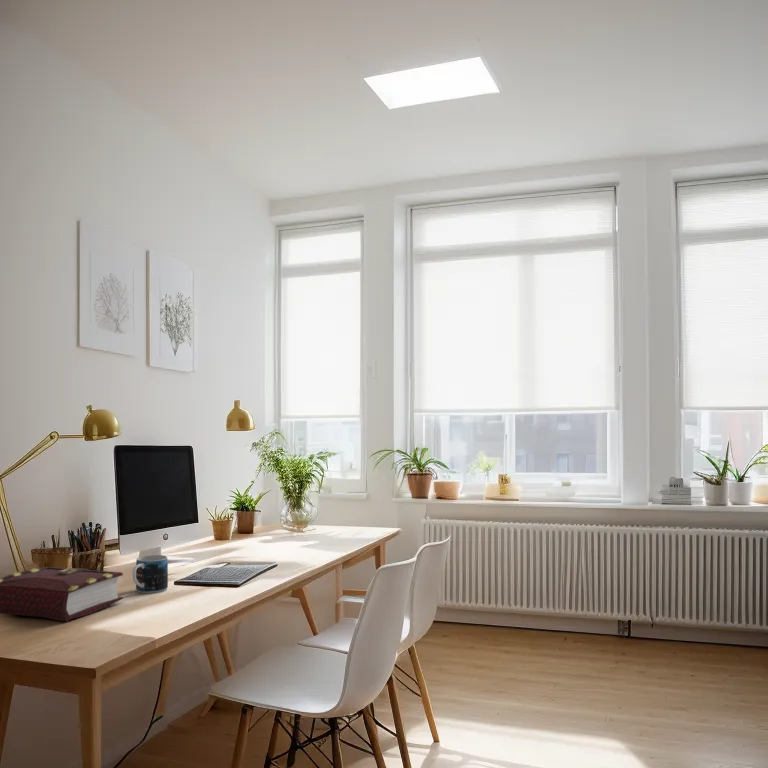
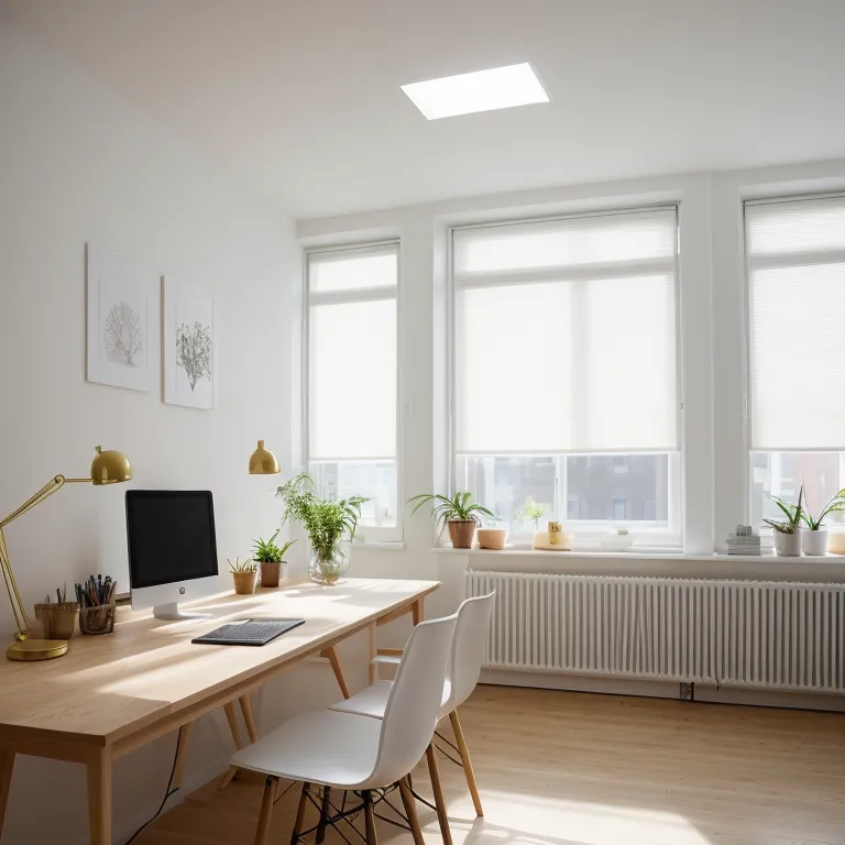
- book [0,566,125,623]
- mug [131,554,169,594]
